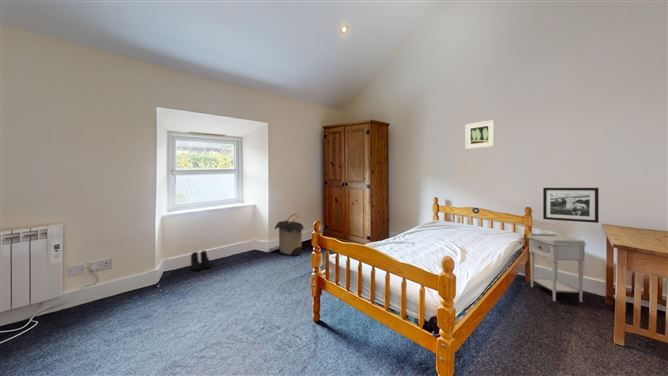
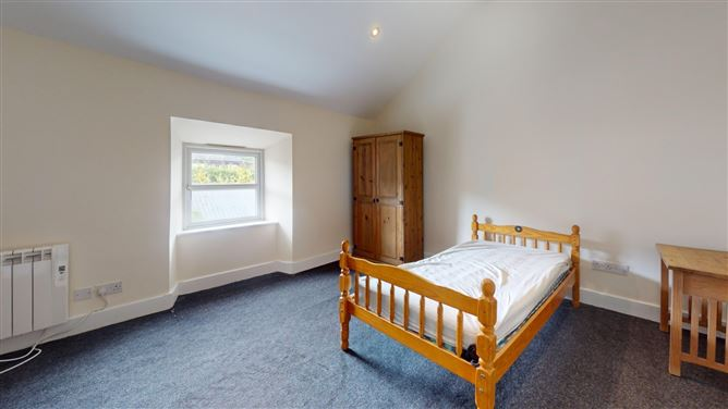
- picture frame [542,187,600,224]
- boots [190,250,212,271]
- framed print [464,119,495,150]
- nightstand [526,233,587,303]
- laundry hamper [274,212,305,256]
